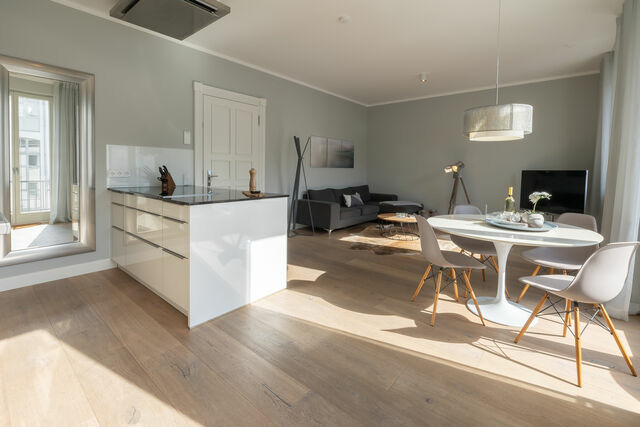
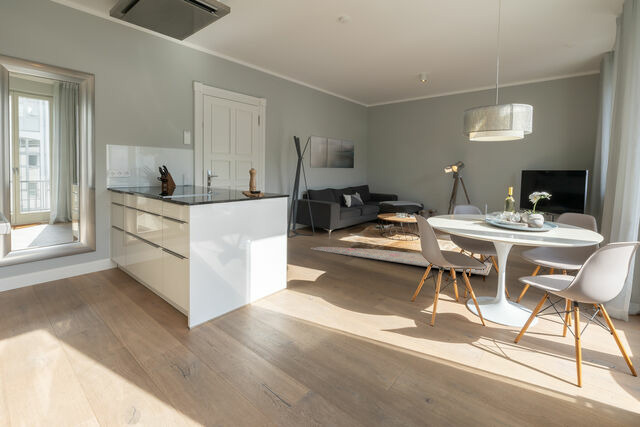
+ rug [310,246,493,276]
